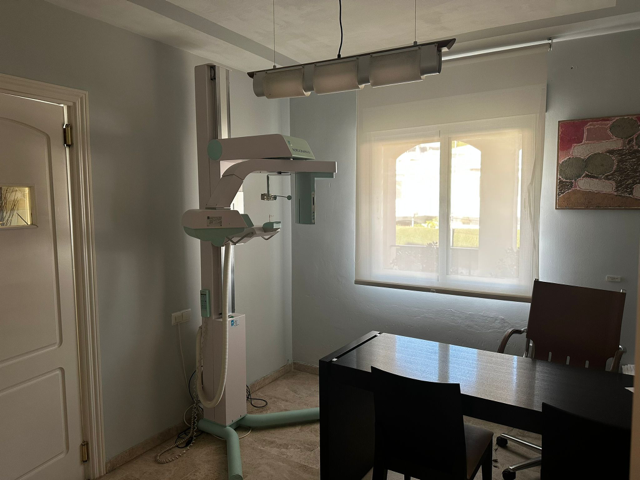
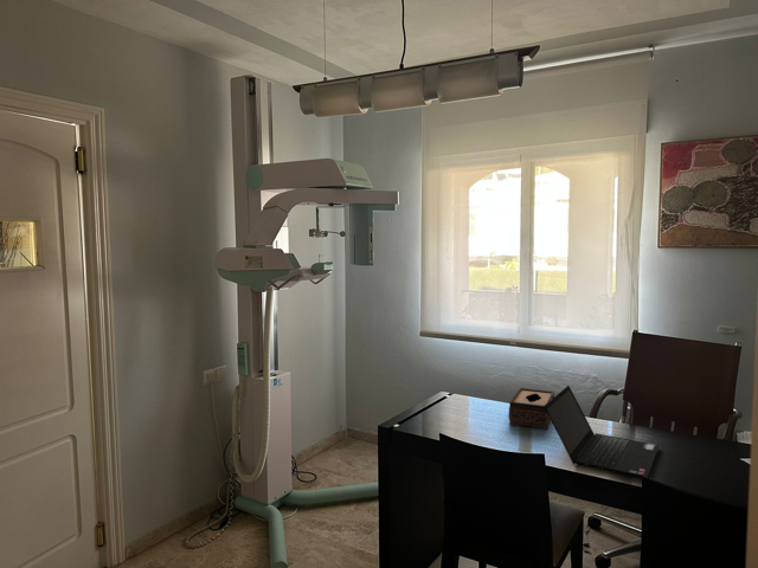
+ tissue box [508,387,555,431]
+ laptop computer [544,385,661,479]
